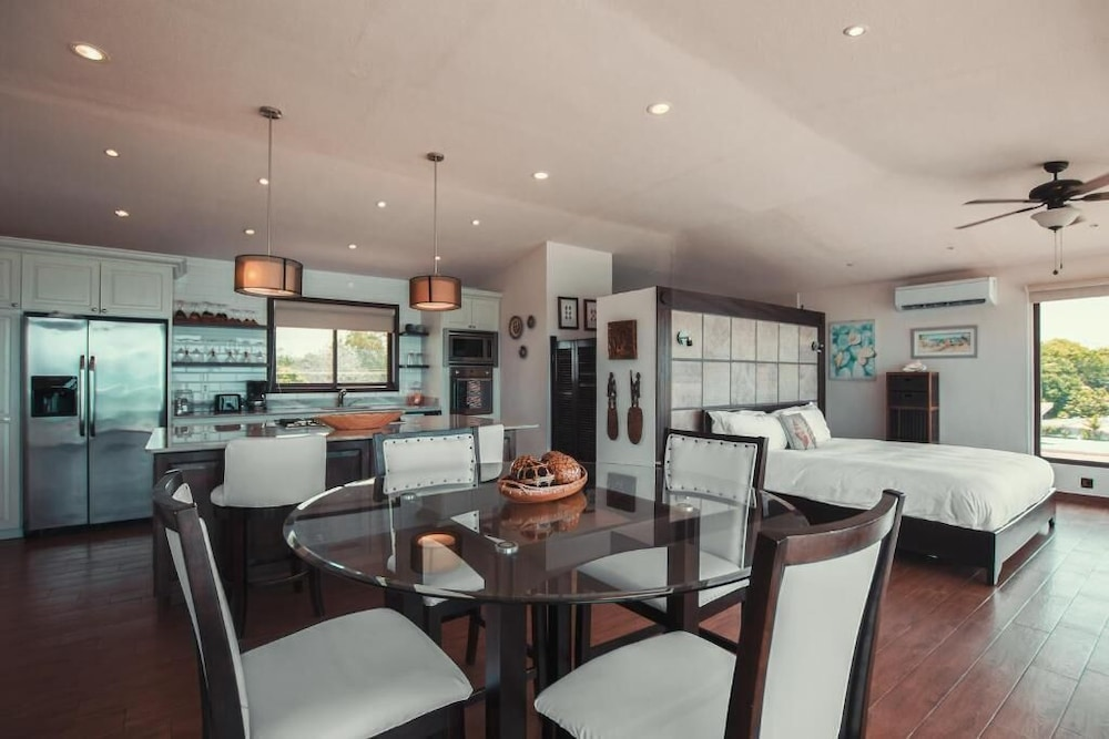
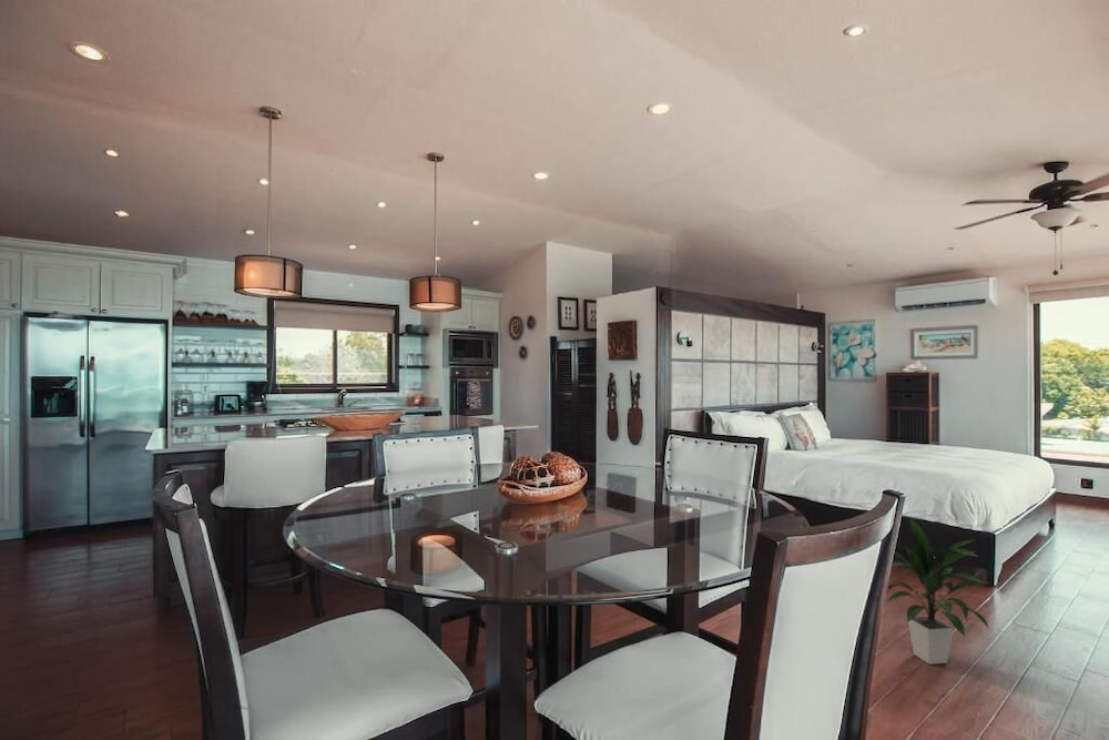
+ indoor plant [885,517,990,666]
